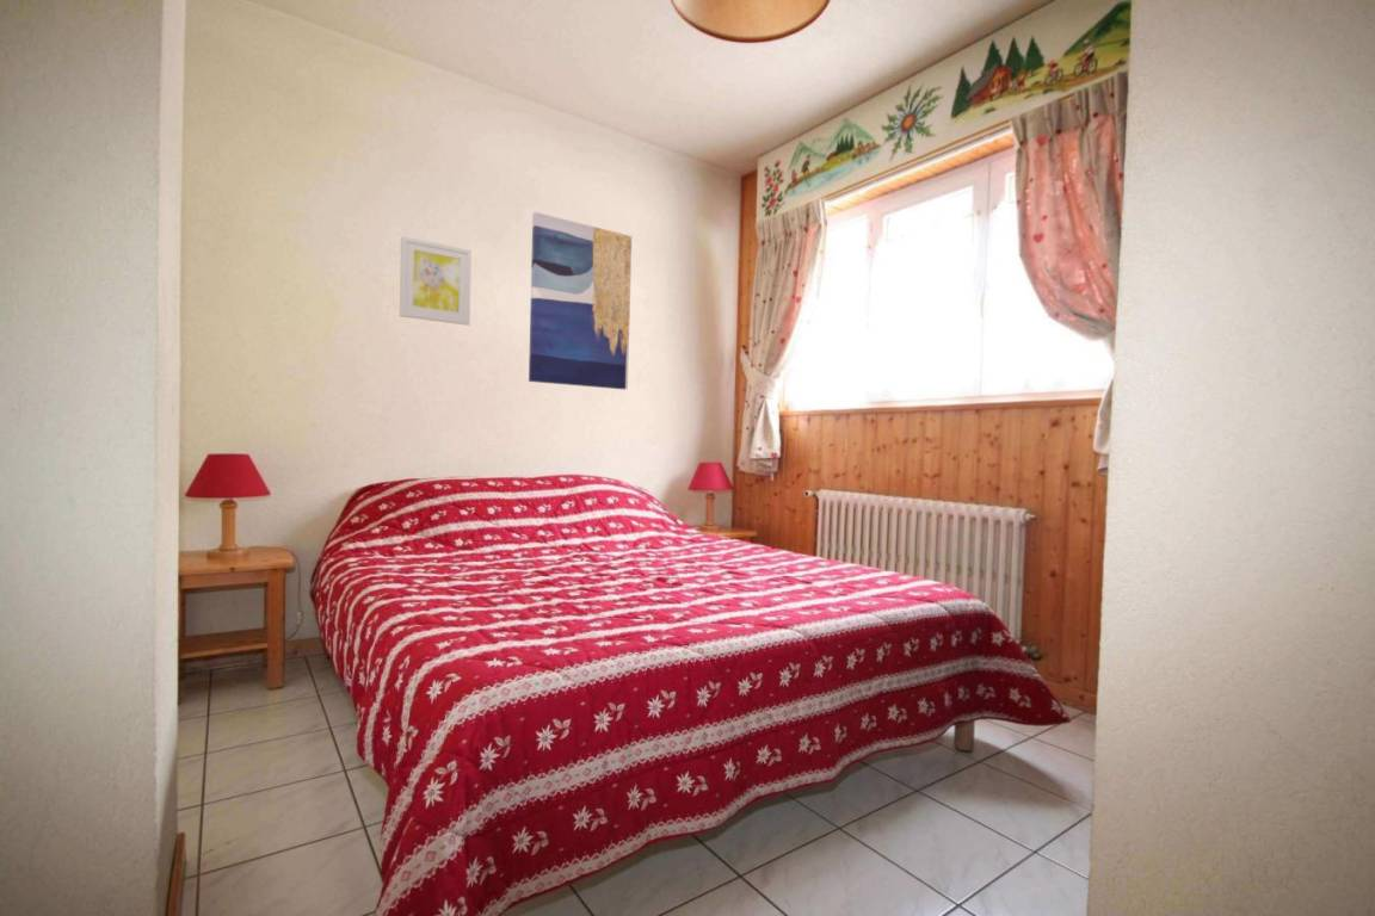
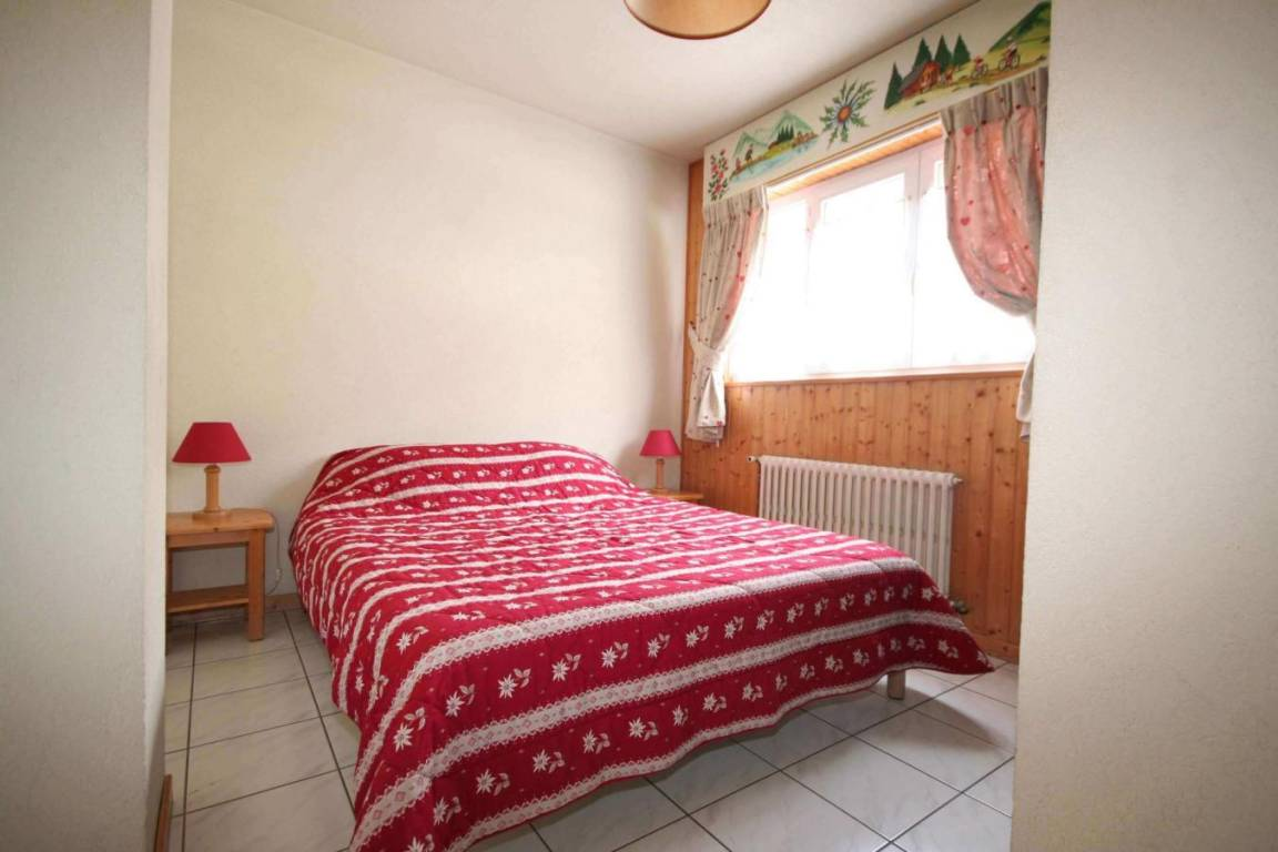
- wall art [399,235,473,327]
- wall art [528,211,633,391]
